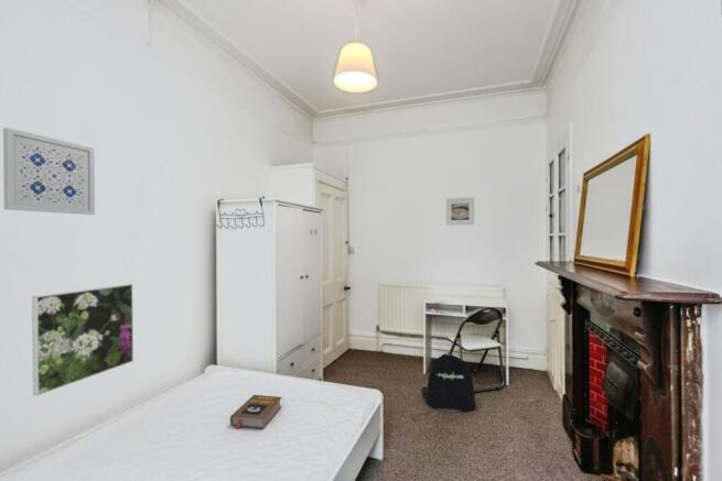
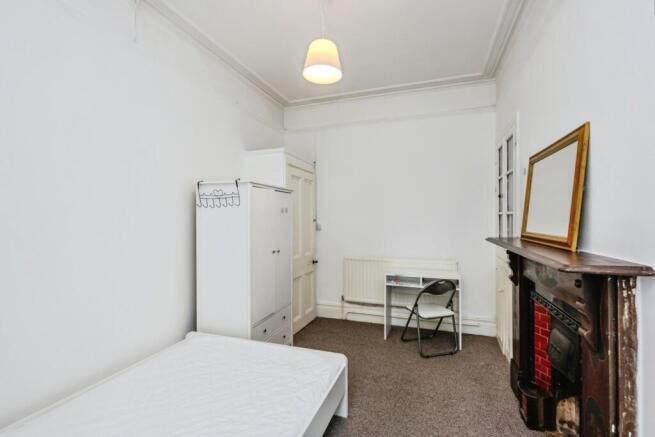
- book [229,394,283,430]
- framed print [445,196,475,227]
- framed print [31,283,134,397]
- backpack [420,351,476,413]
- wall art [2,127,96,216]
